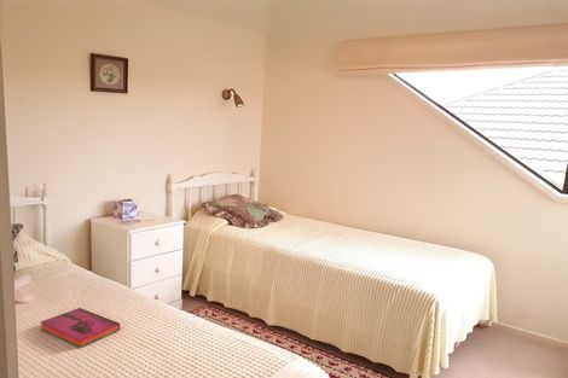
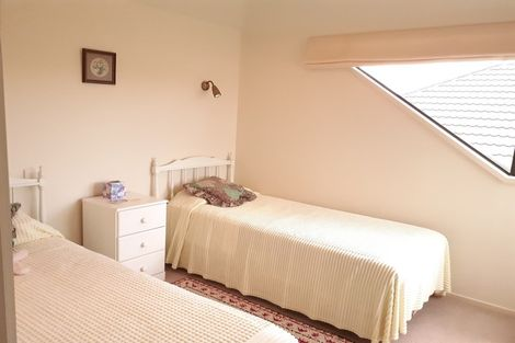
- hardback book [39,307,121,349]
